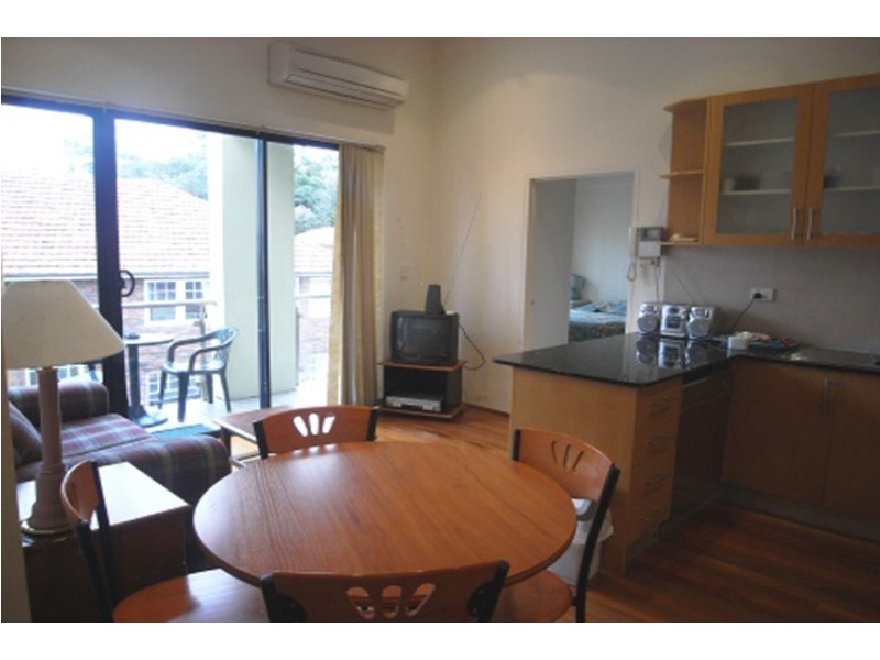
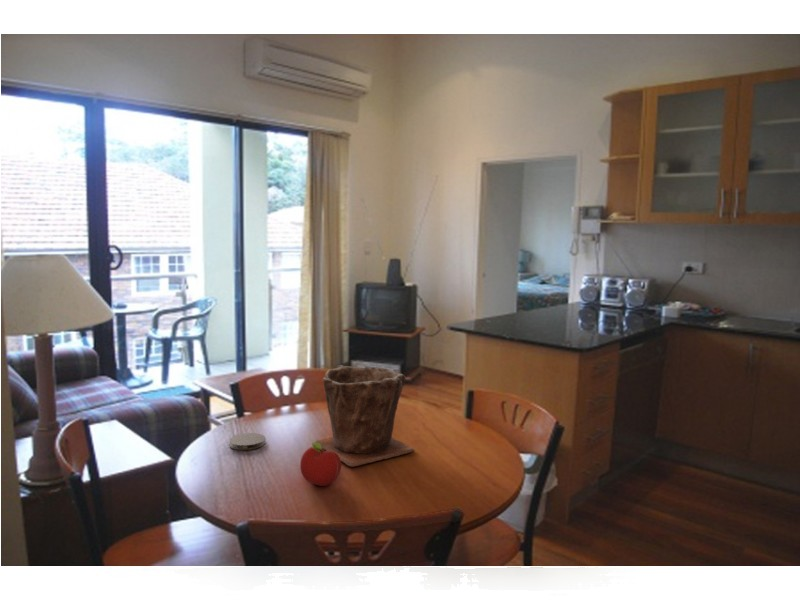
+ plant pot [315,364,416,468]
+ coaster [228,432,266,451]
+ fruit [299,441,342,487]
